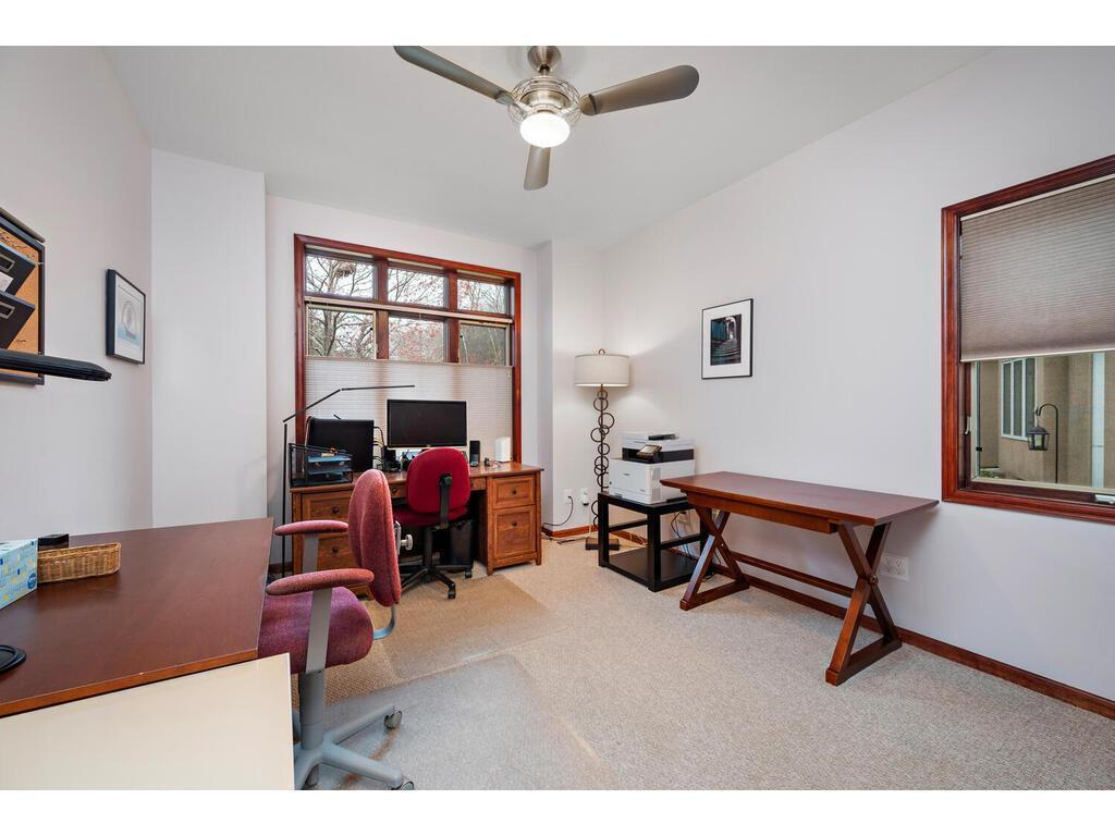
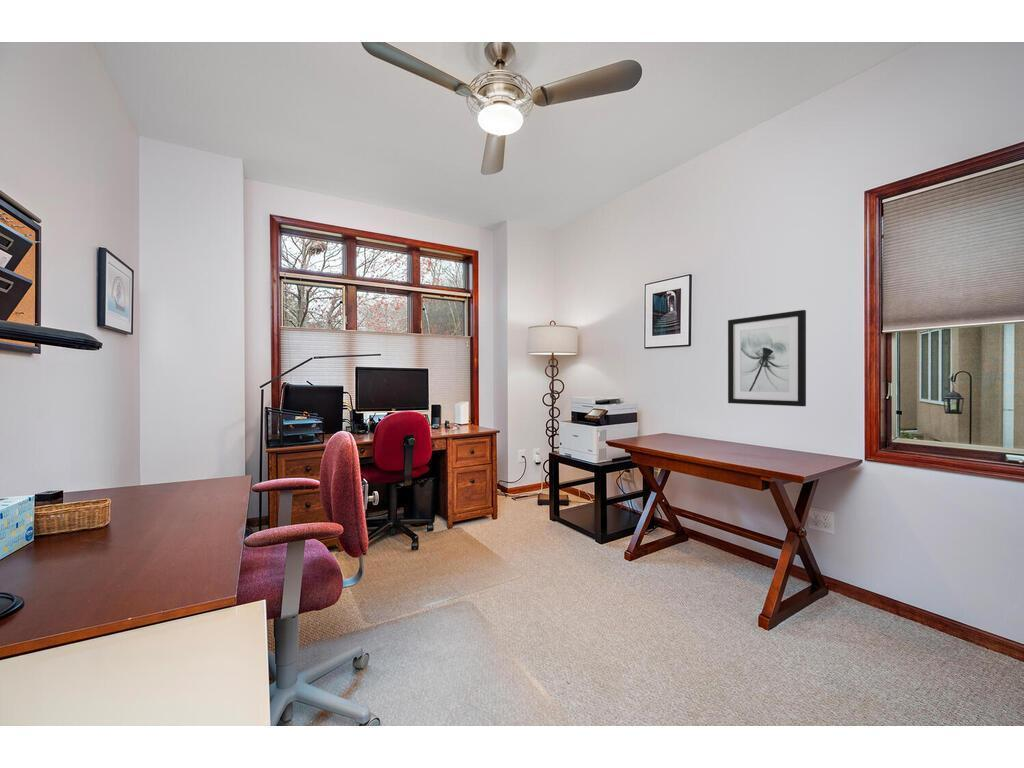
+ wall art [727,309,807,407]
